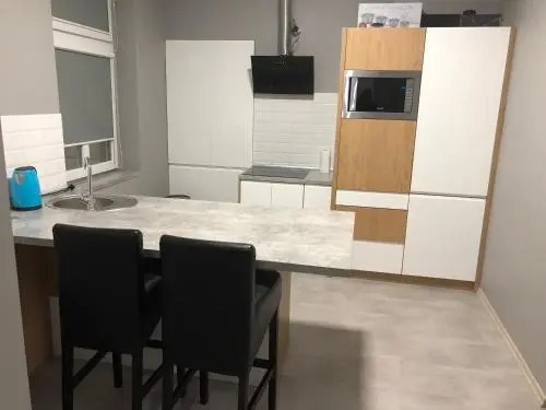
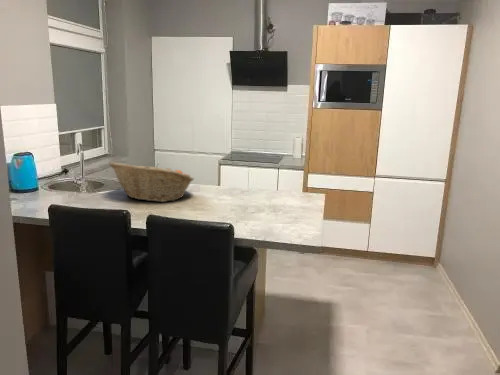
+ fruit basket [108,161,195,203]
